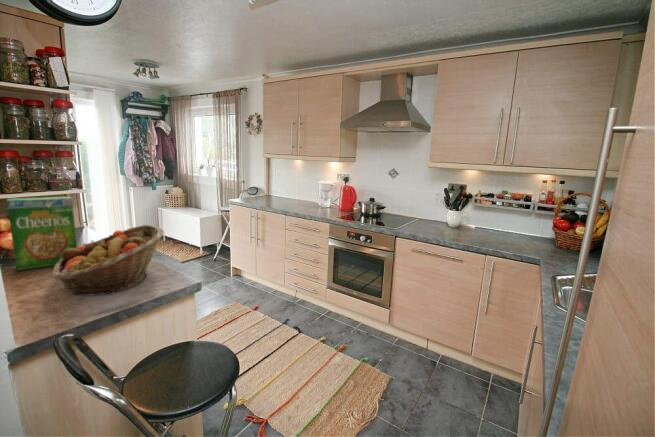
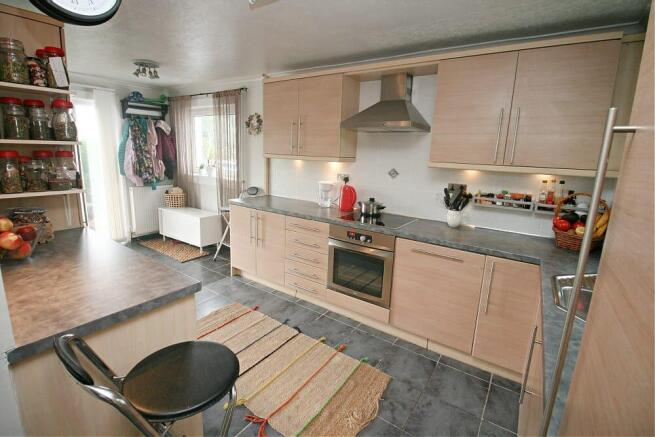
- cereal box [6,196,78,272]
- fruit basket [52,224,165,296]
